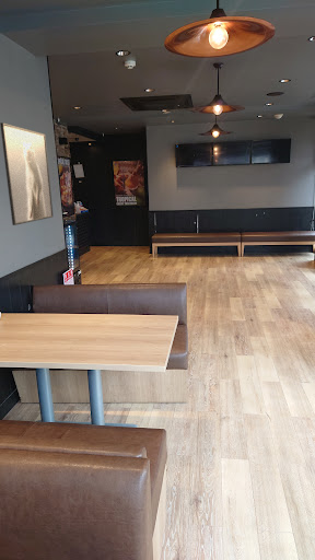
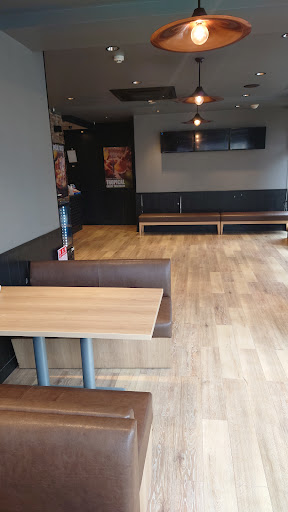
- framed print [0,121,55,226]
